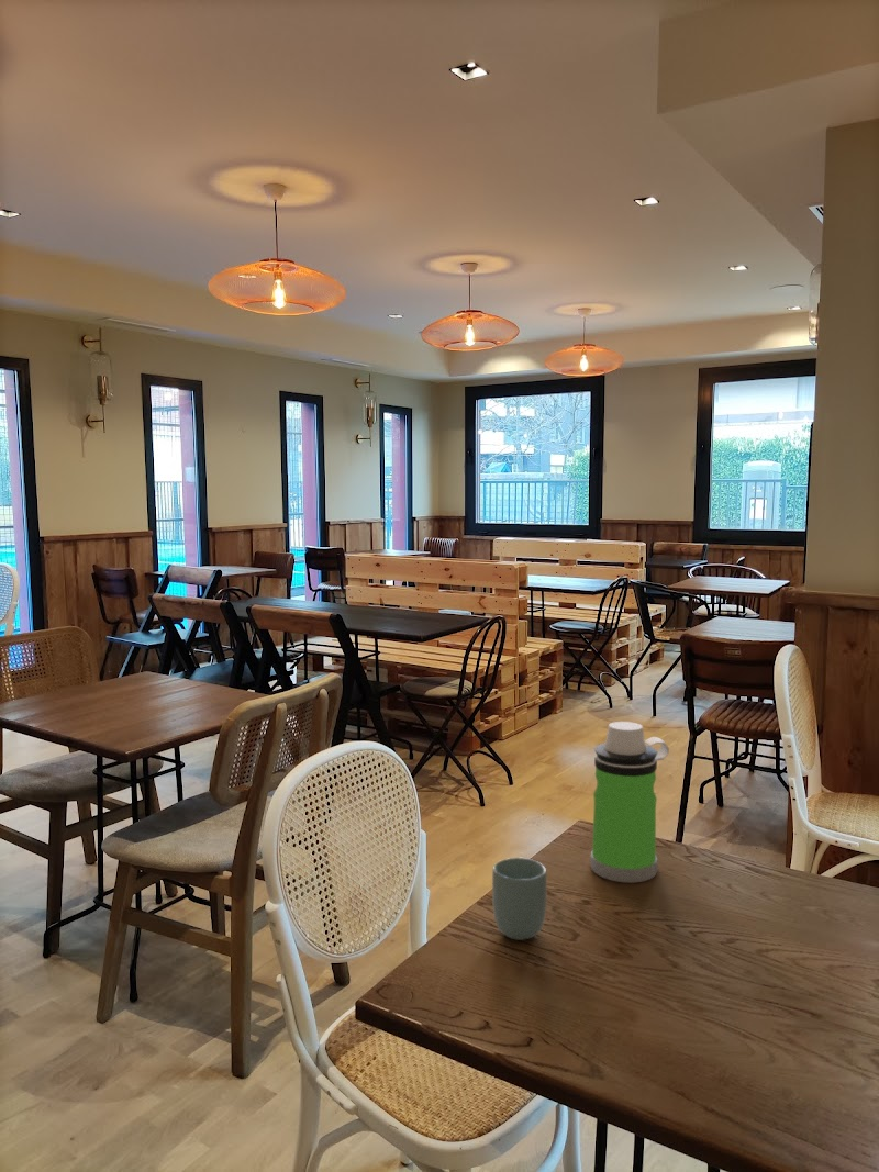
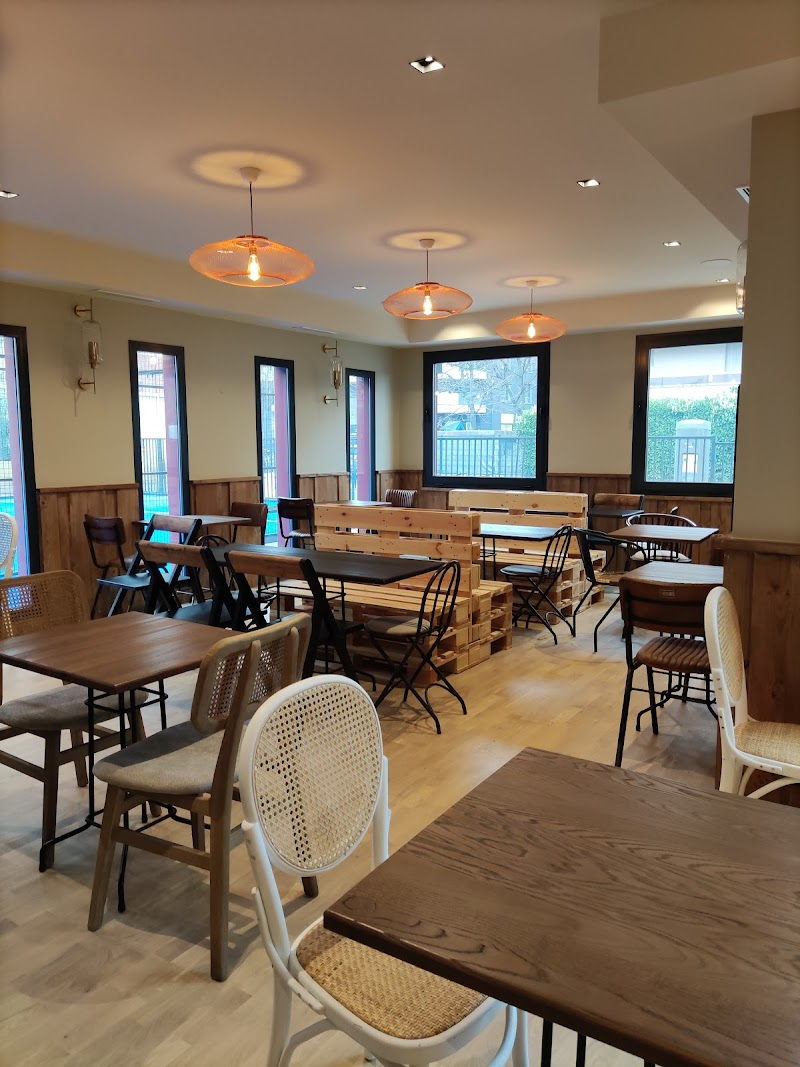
- water bottle [589,721,670,884]
- cup [491,857,547,941]
